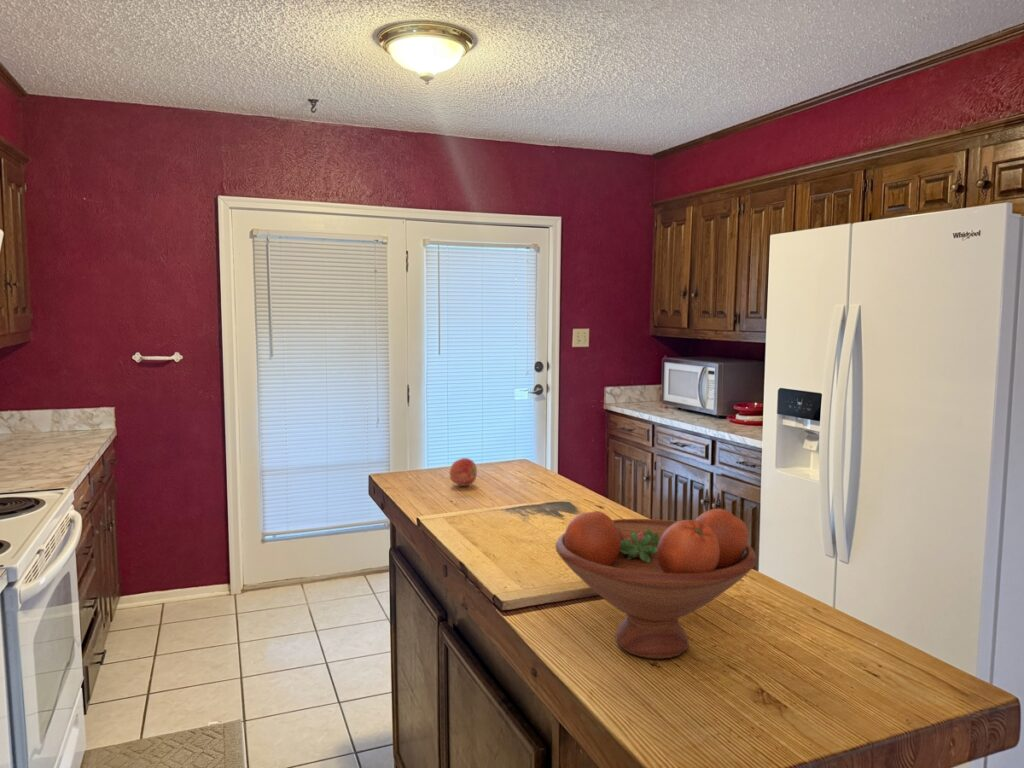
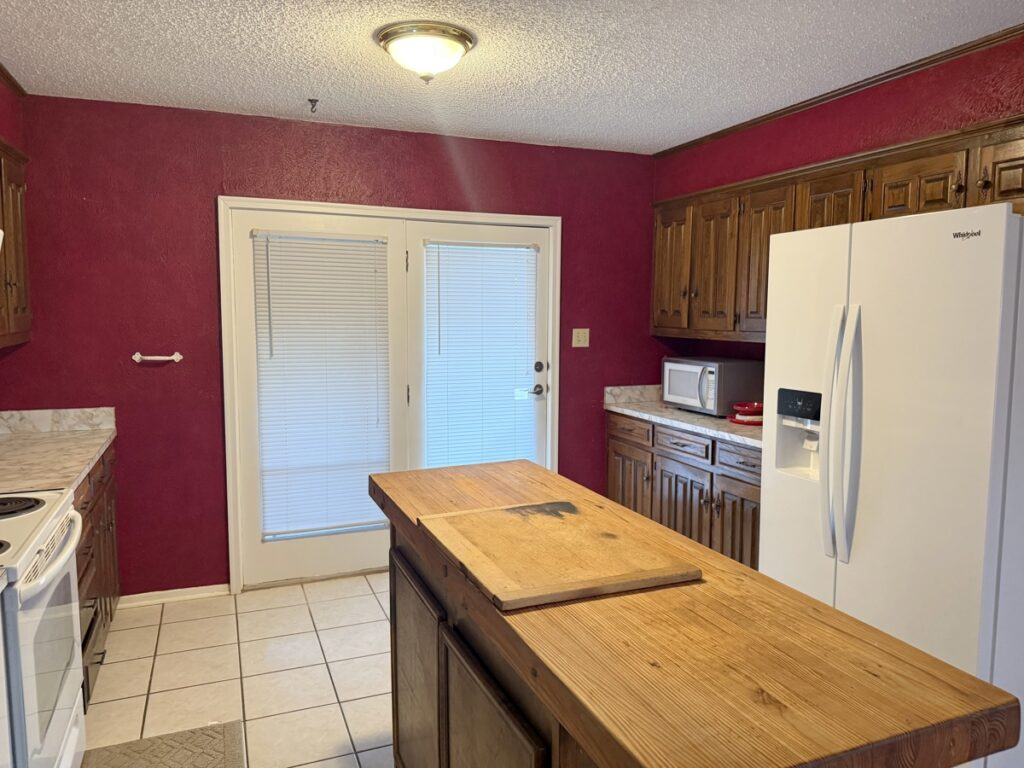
- apple [448,457,478,487]
- fruit bowl [555,508,757,660]
